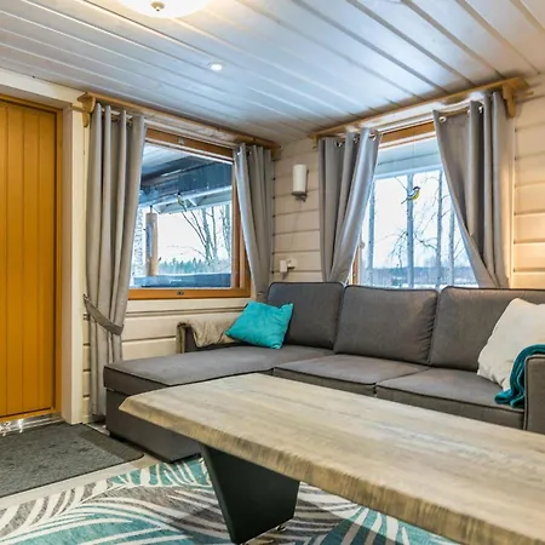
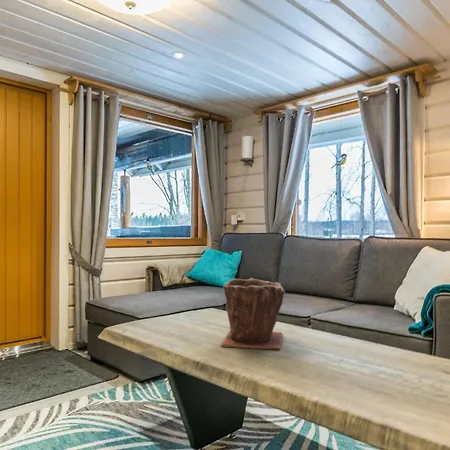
+ plant pot [220,277,286,350]
